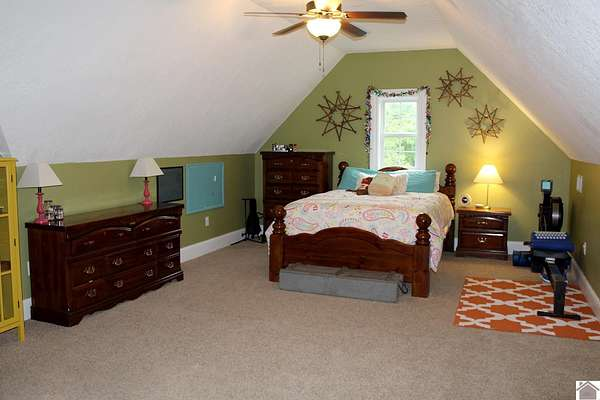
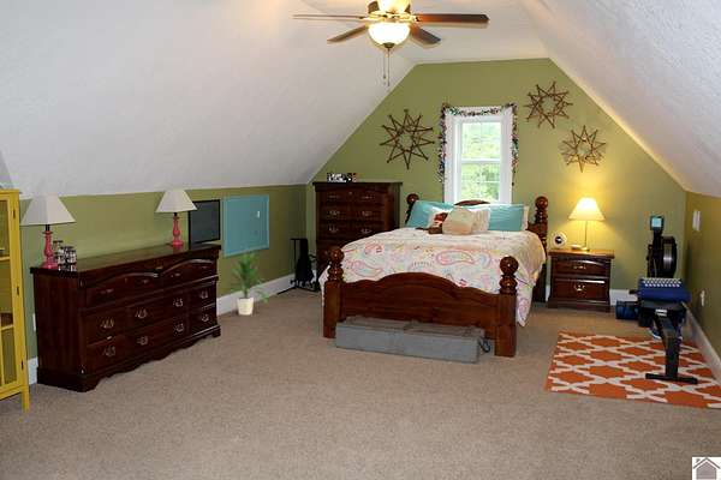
+ indoor plant [222,252,268,316]
